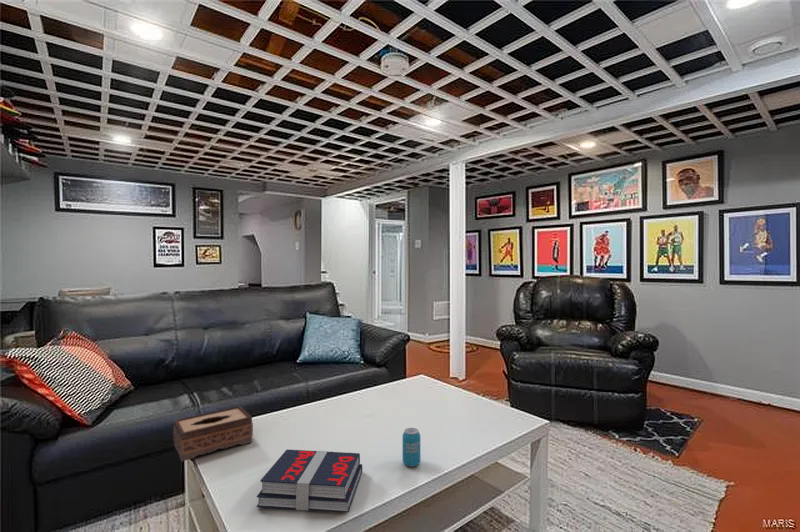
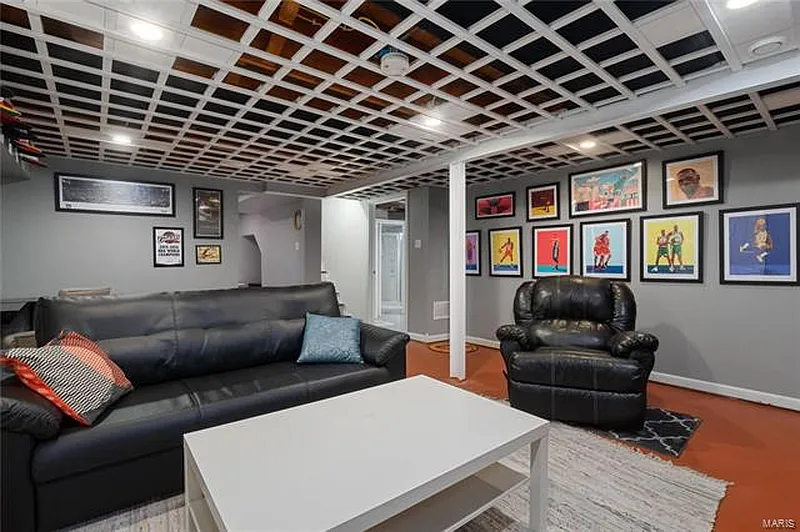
- book [256,449,363,513]
- tissue box [172,405,254,463]
- beverage can [402,427,421,467]
